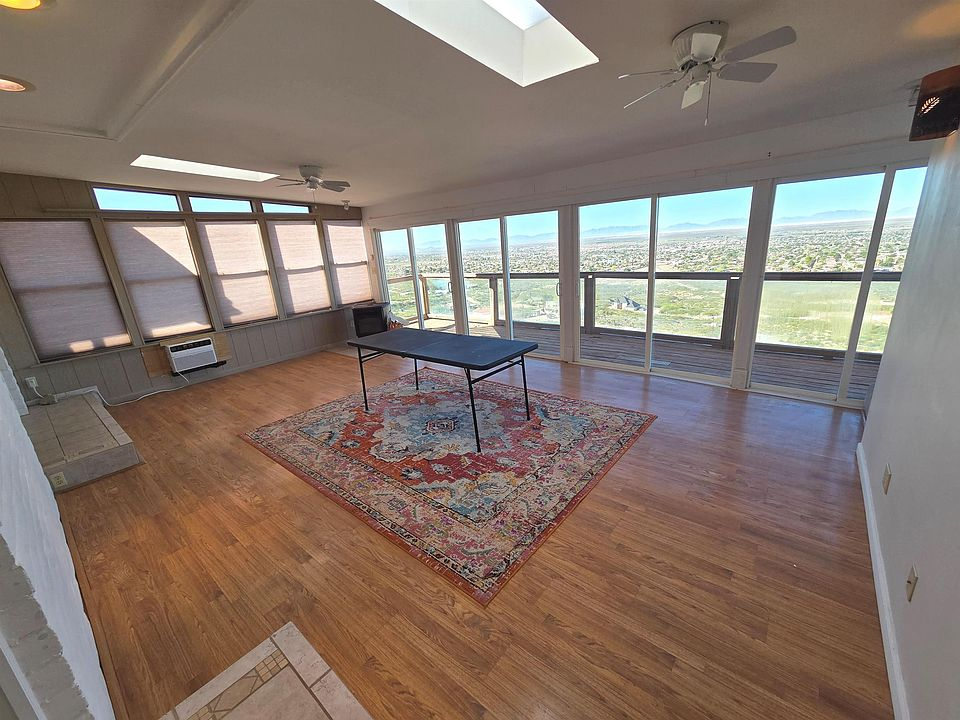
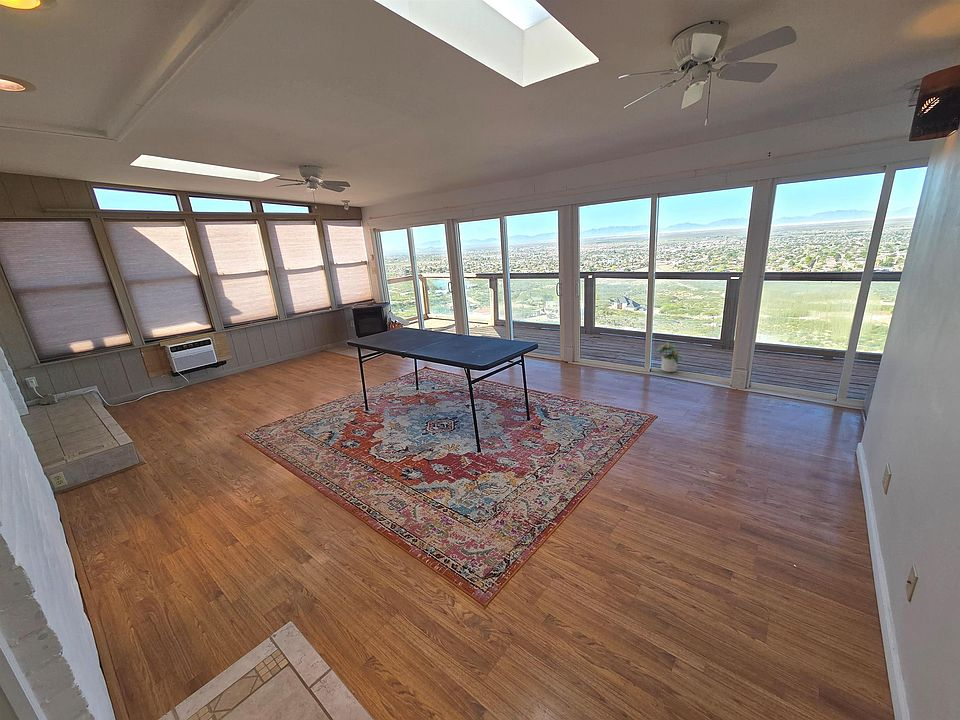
+ potted plant [654,341,683,373]
